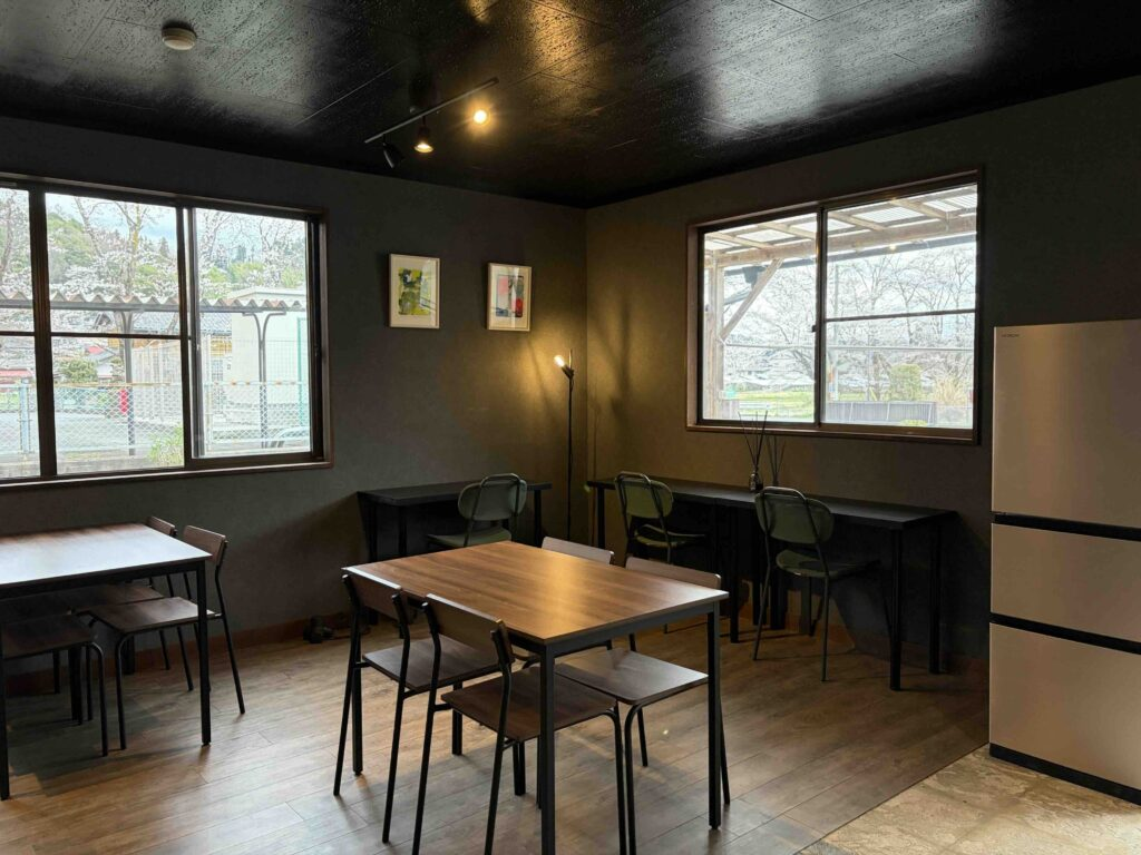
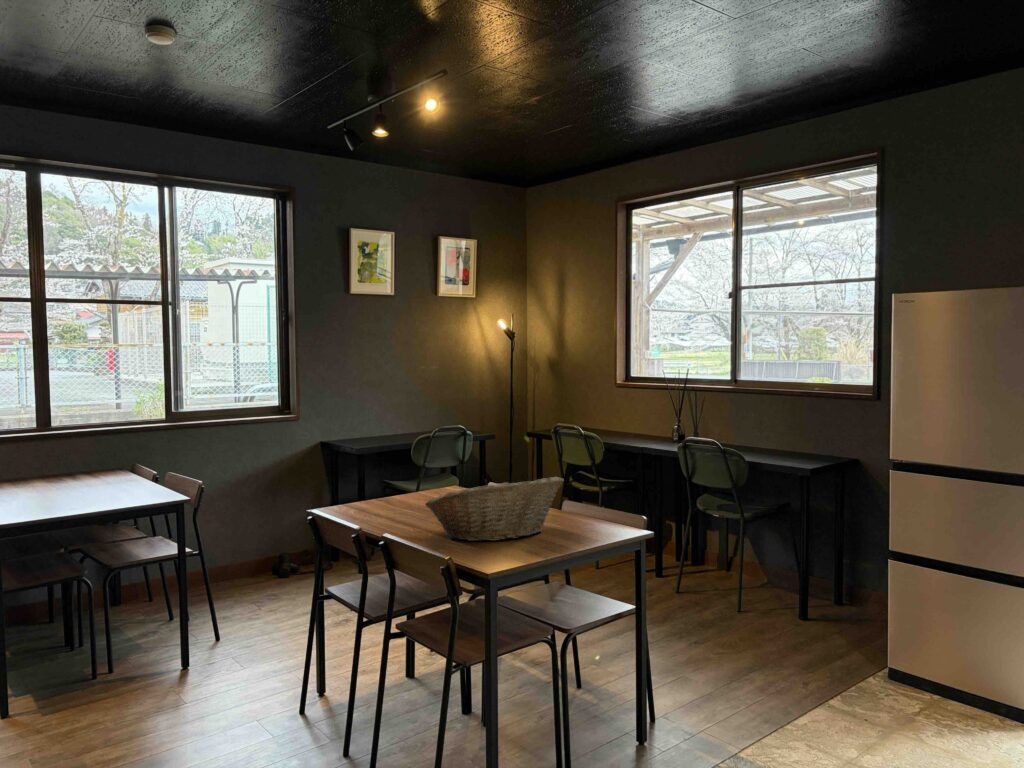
+ fruit basket [424,476,565,542]
